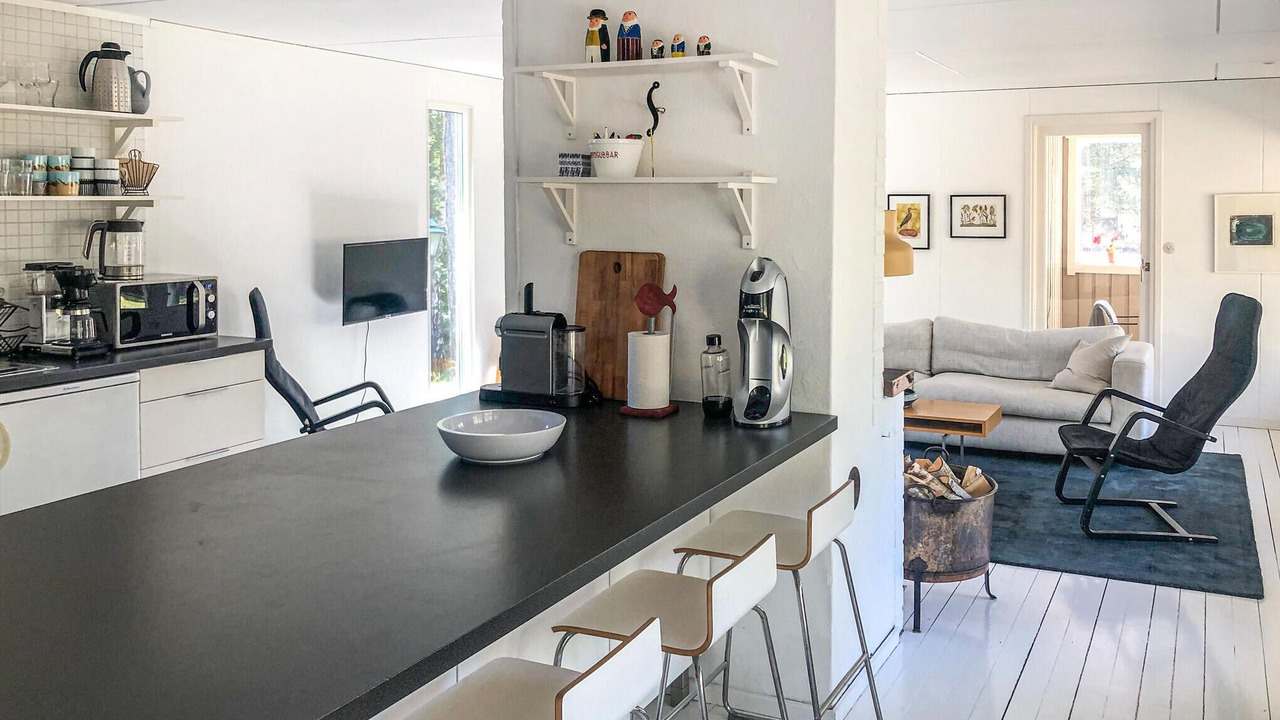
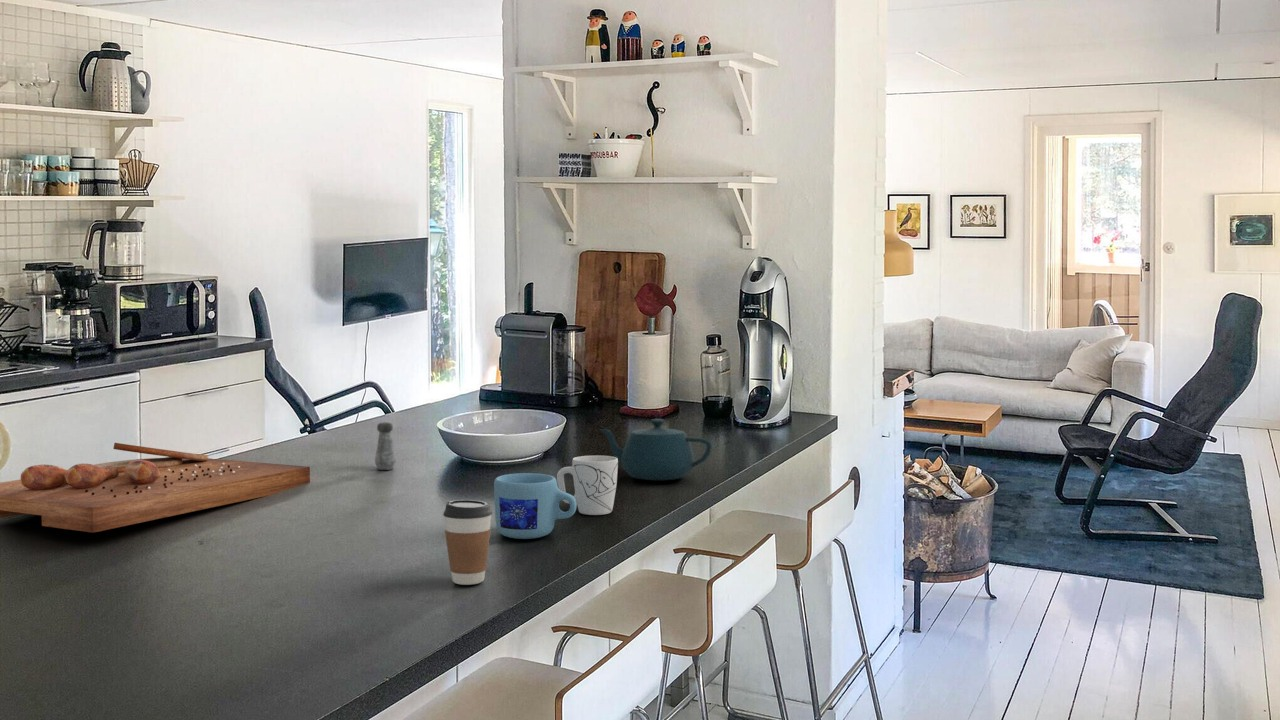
+ teapot [598,418,713,481]
+ mug [493,472,577,540]
+ mug [556,455,619,516]
+ coffee cup [442,499,493,586]
+ salt shaker [374,421,397,471]
+ cutting board [0,442,311,534]
